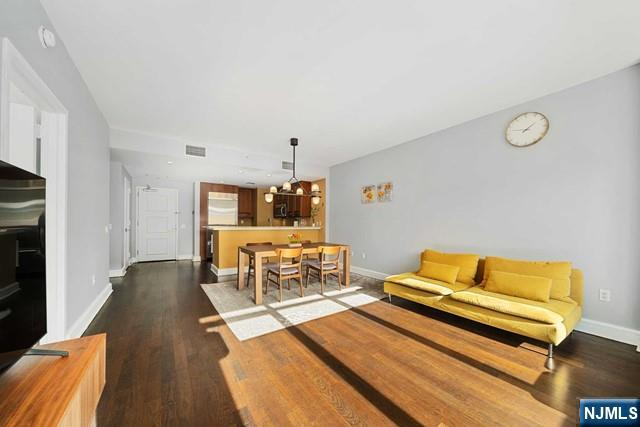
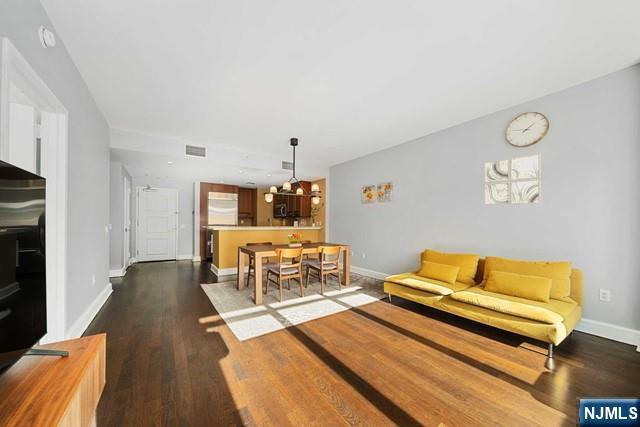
+ wall art [484,153,542,206]
